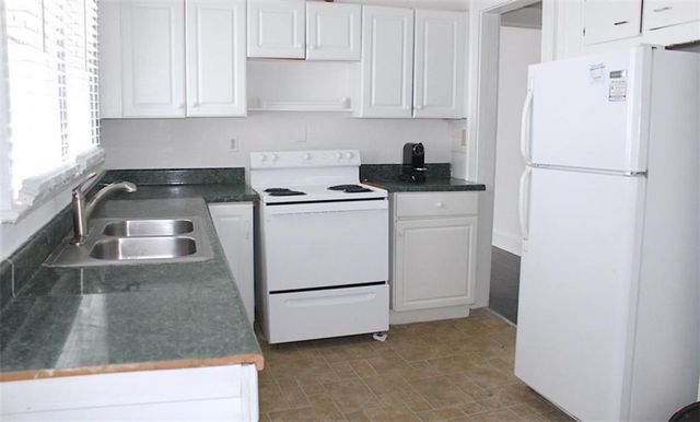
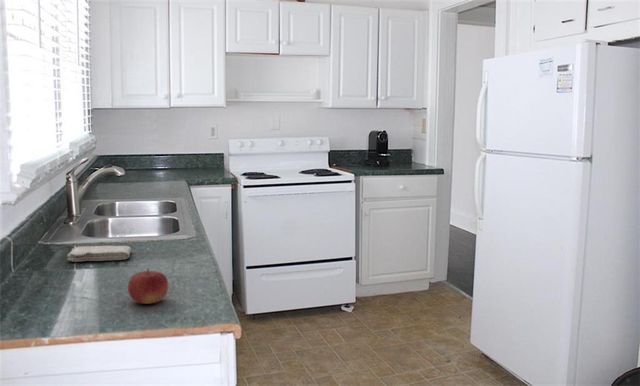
+ fruit [127,267,169,305]
+ washcloth [66,245,132,263]
